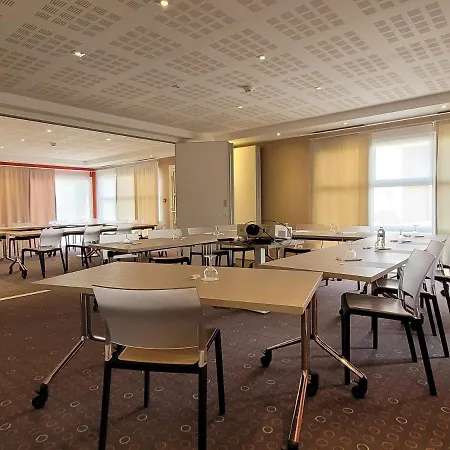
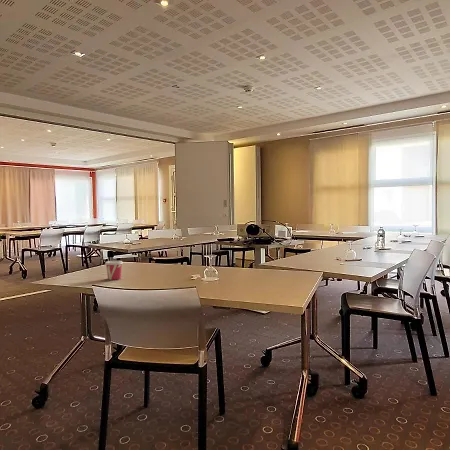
+ cup [104,260,124,281]
